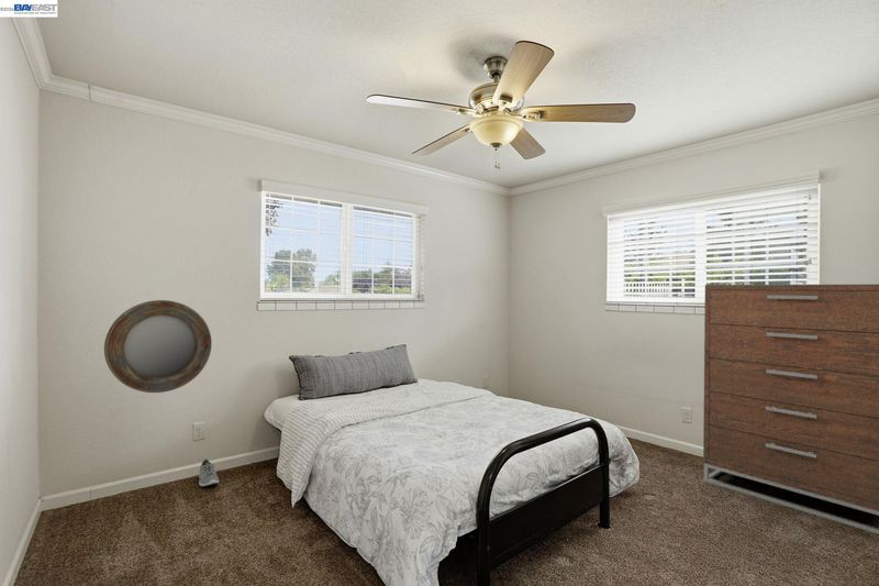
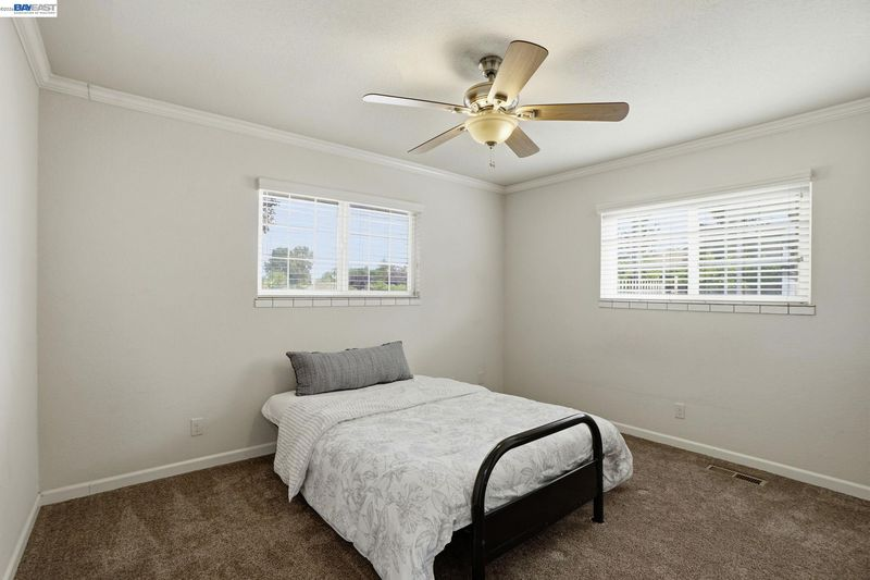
- sneaker [198,457,220,487]
- dresser [702,284,879,535]
- home mirror [103,299,213,394]
